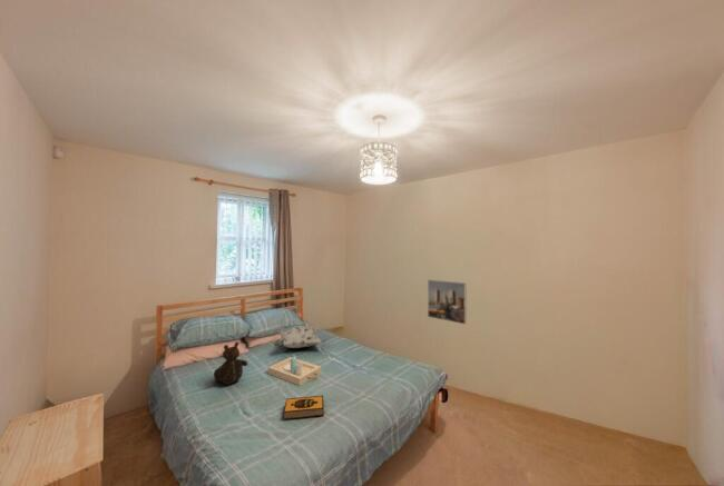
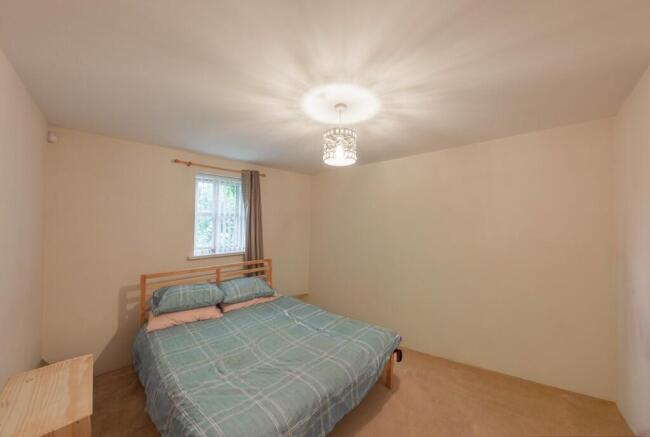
- teddy bear [213,341,248,386]
- hardback book [283,394,325,420]
- decorative pillow [273,325,323,349]
- serving tray [267,354,322,386]
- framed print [427,278,468,326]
